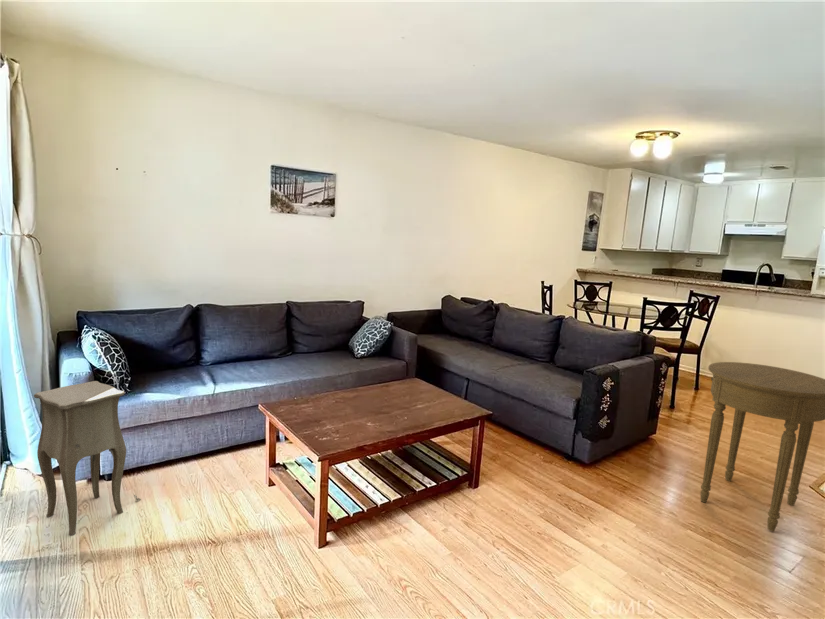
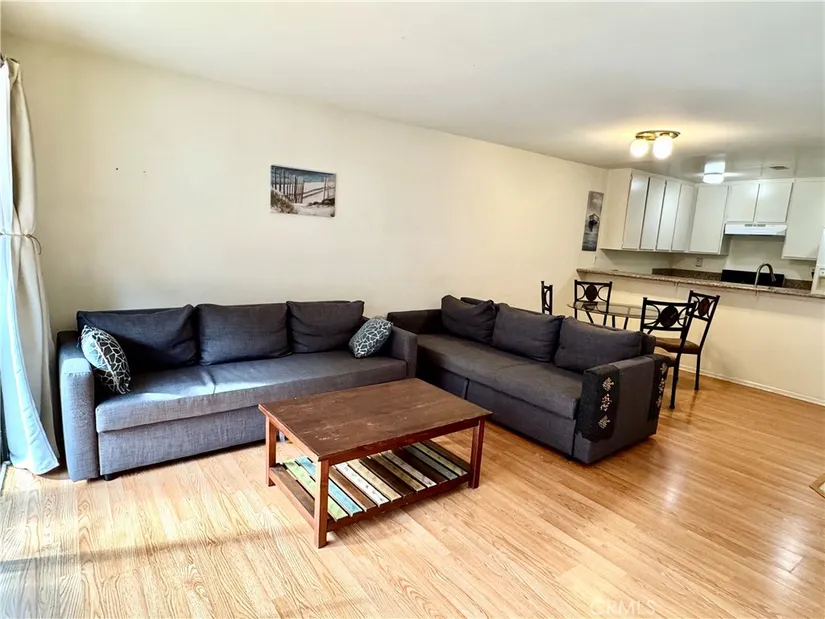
- side table [33,380,142,536]
- side table [699,361,825,532]
